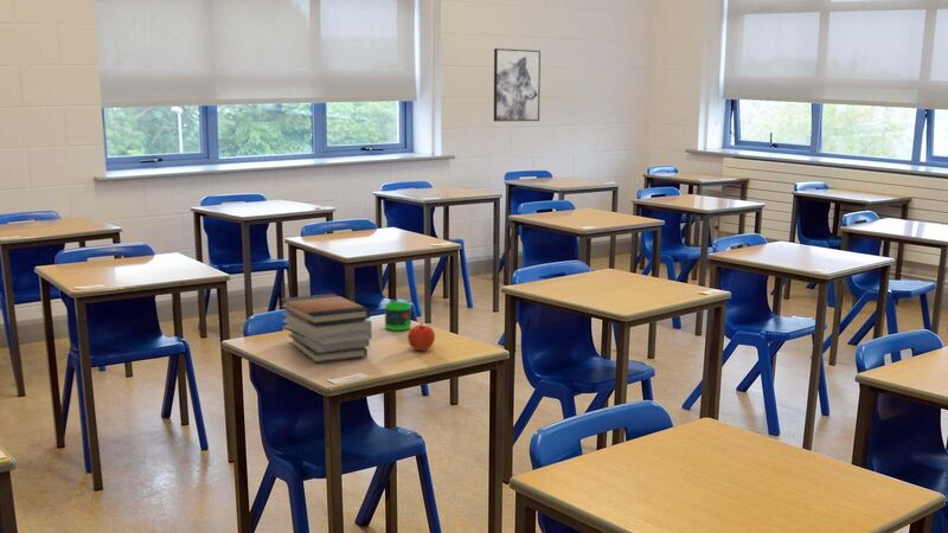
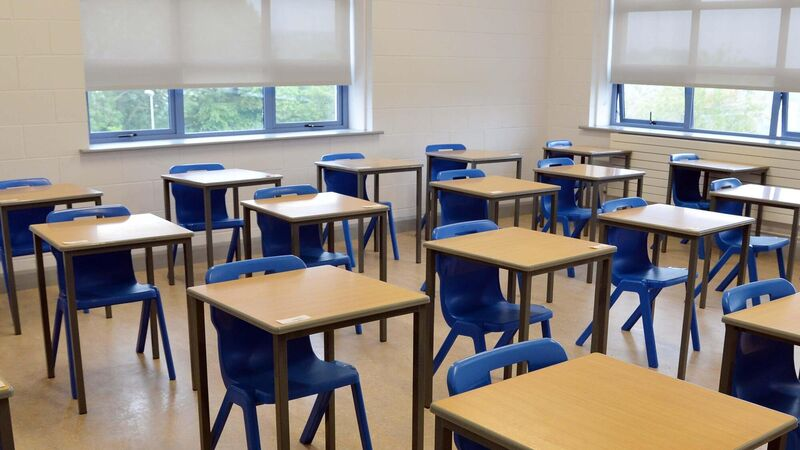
- book stack [278,293,373,364]
- apple [406,322,436,352]
- wall art [493,47,542,122]
- mug [384,298,412,332]
